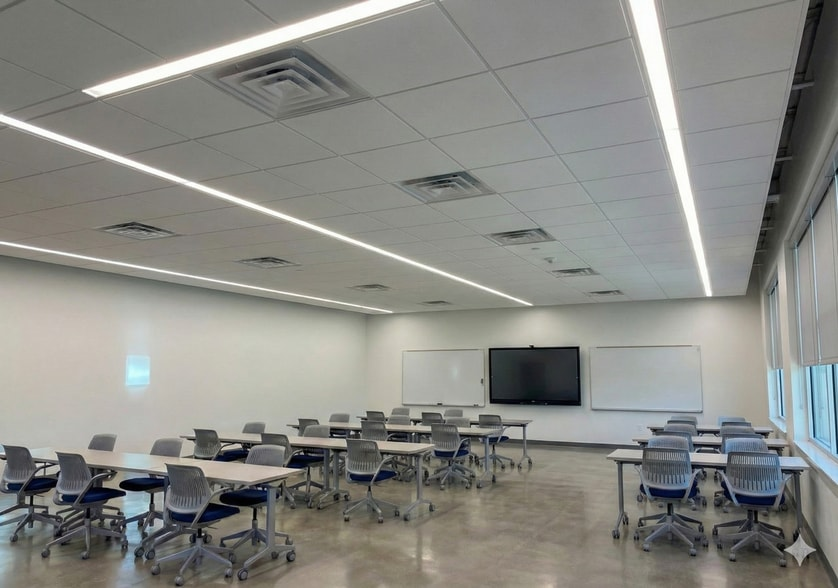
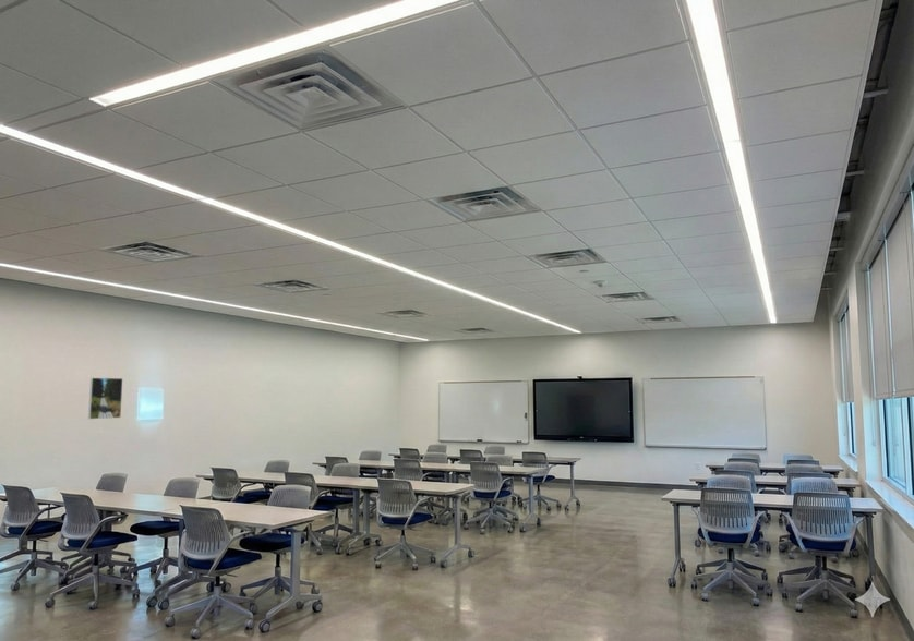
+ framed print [87,377,124,420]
